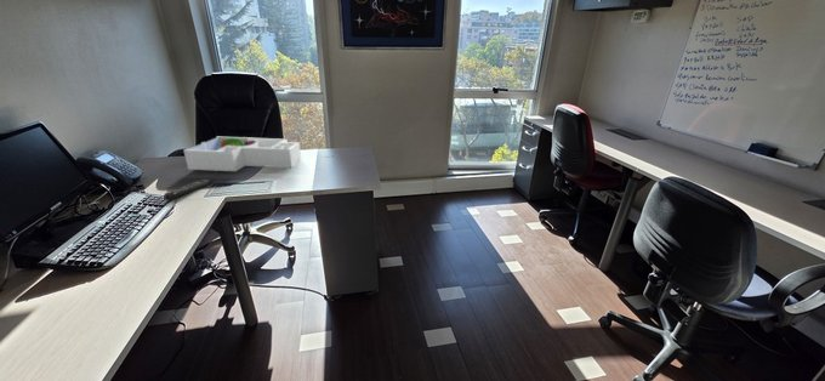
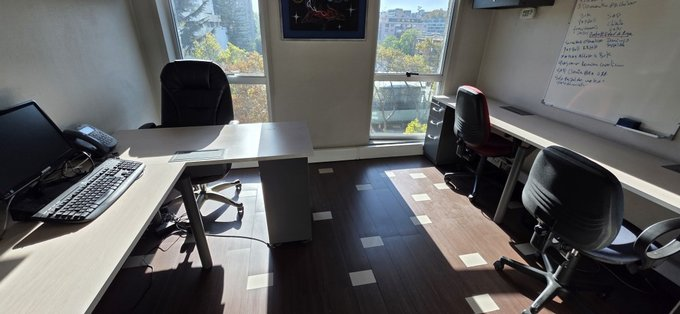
- desk organizer [182,136,302,172]
- remote control [163,178,214,201]
